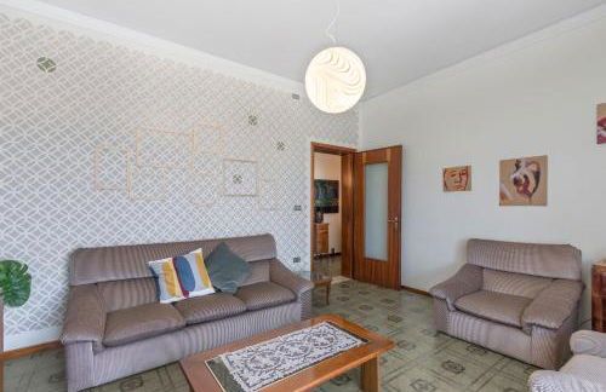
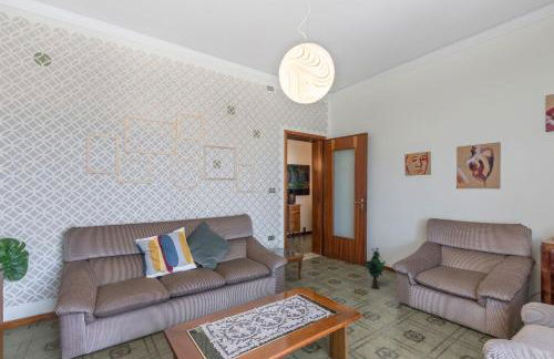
+ decorative plant [363,247,387,290]
